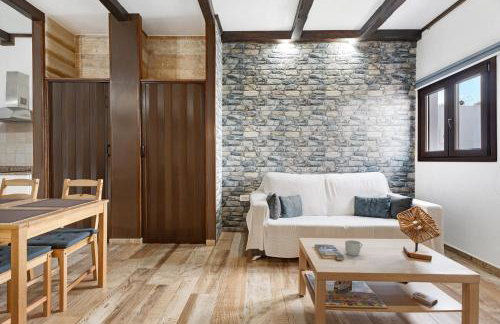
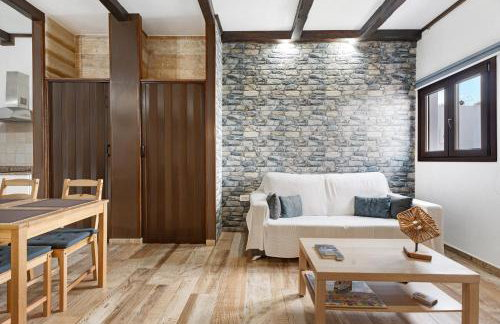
- mug [344,239,363,257]
